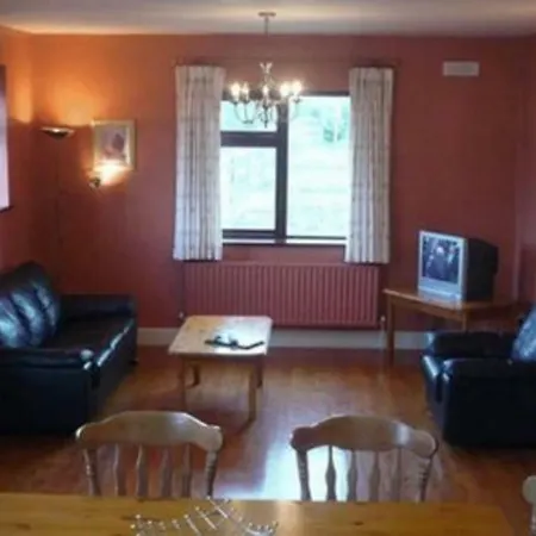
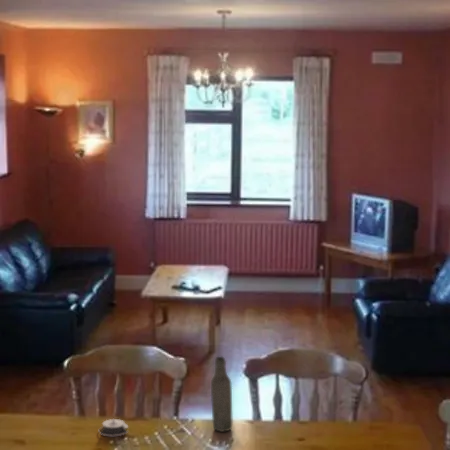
+ bottle [210,355,233,433]
+ architectural model [98,417,129,437]
